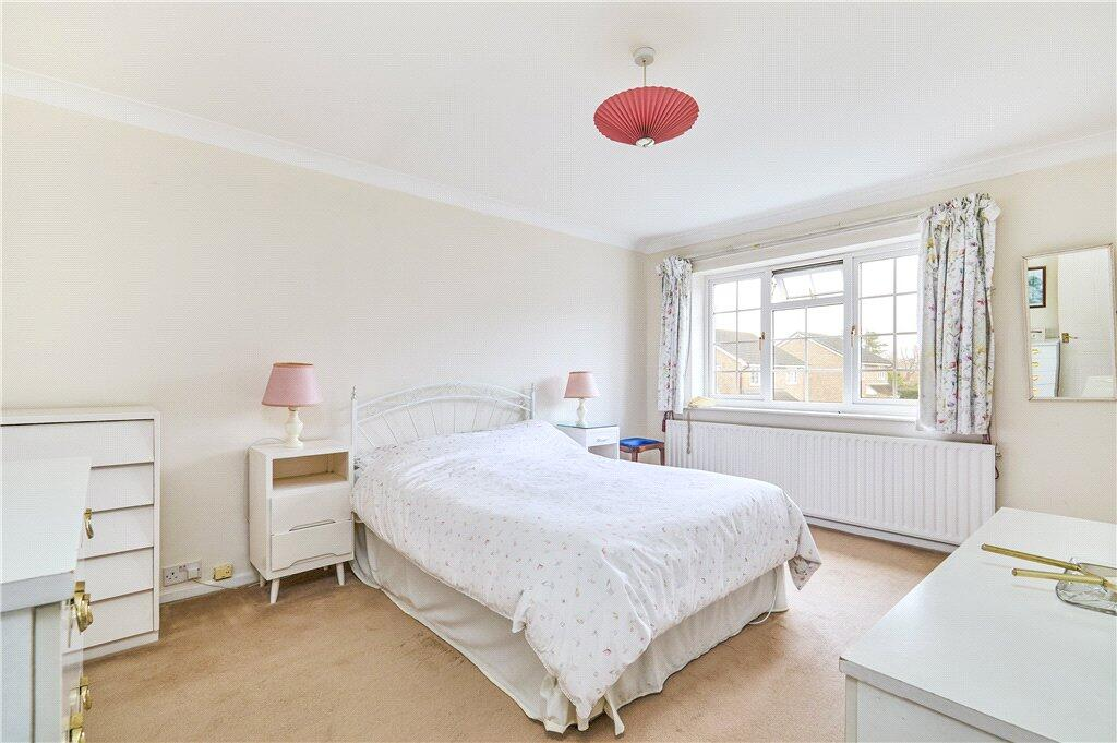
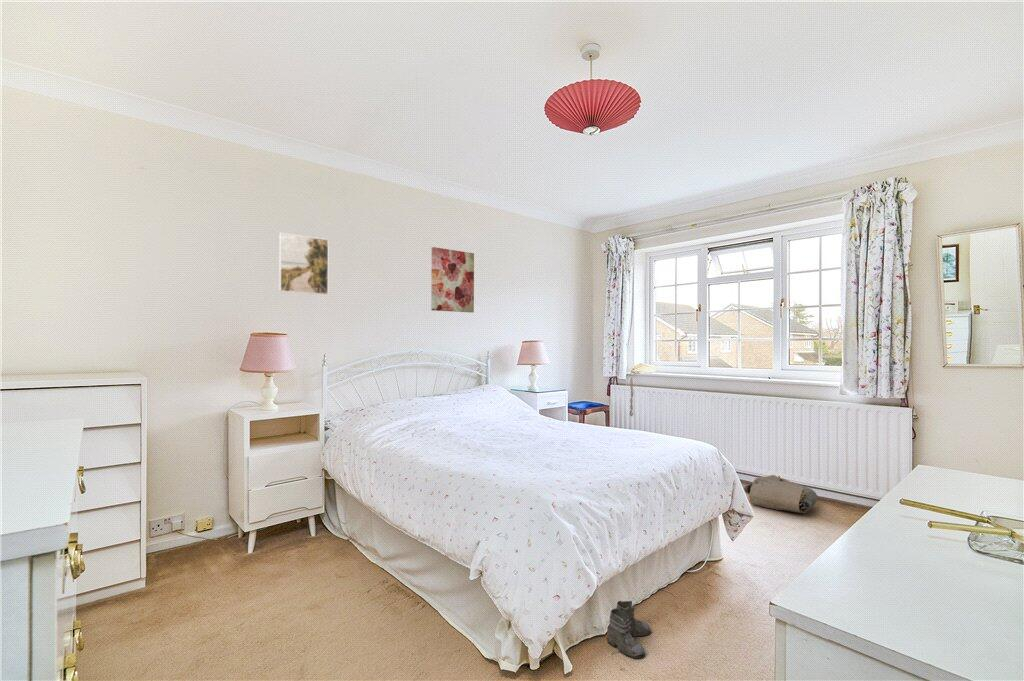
+ boots [606,600,652,659]
+ bag [743,474,819,514]
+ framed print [278,232,330,296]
+ wall art [430,246,475,314]
